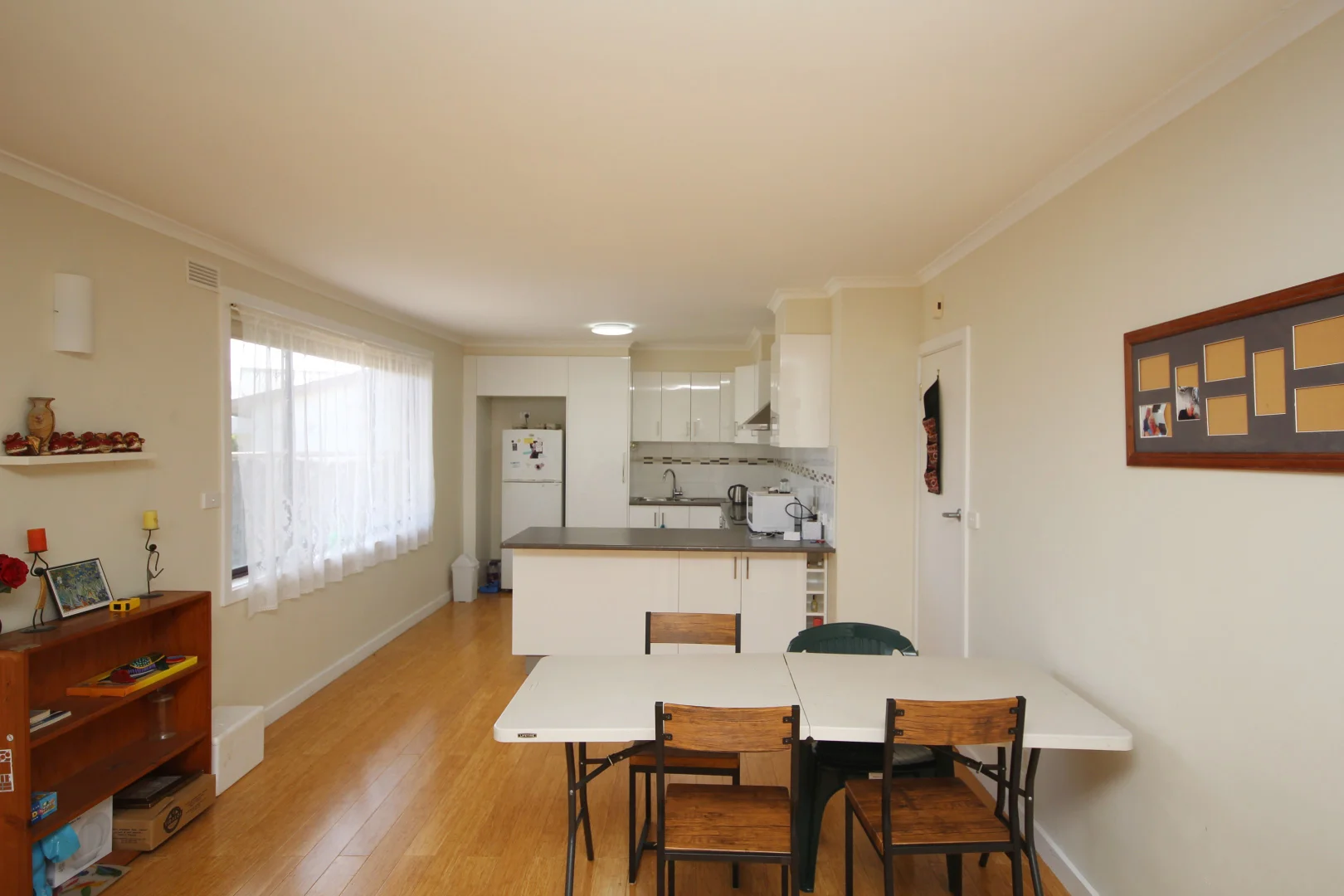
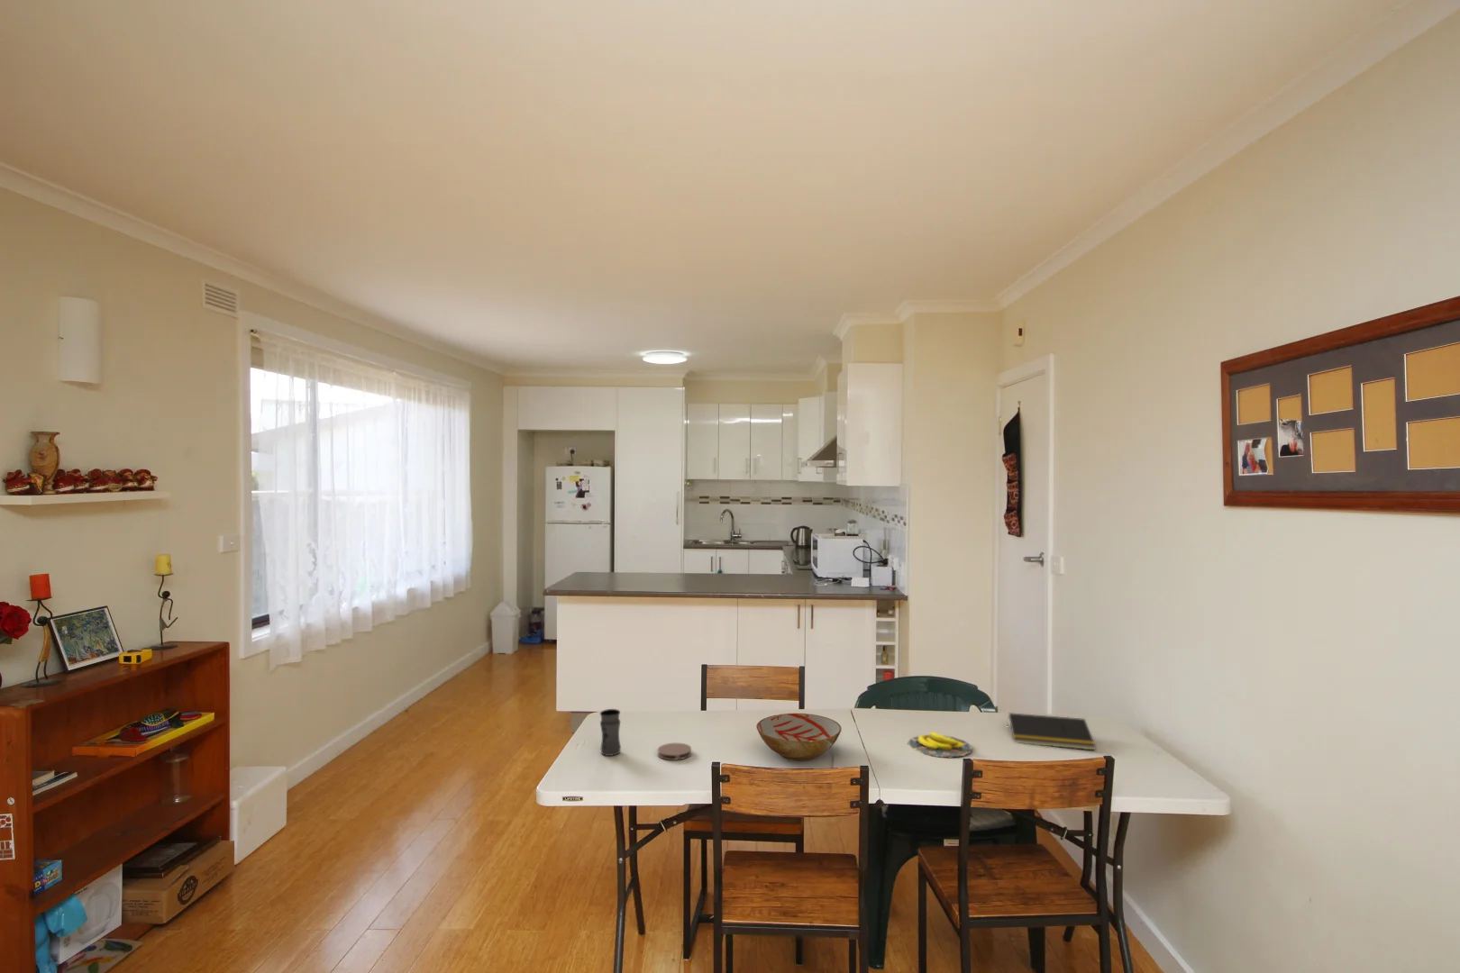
+ banana [907,731,973,758]
+ bowl [755,712,843,761]
+ jar [600,708,621,757]
+ notepad [1007,711,1097,751]
+ coaster [657,743,692,761]
